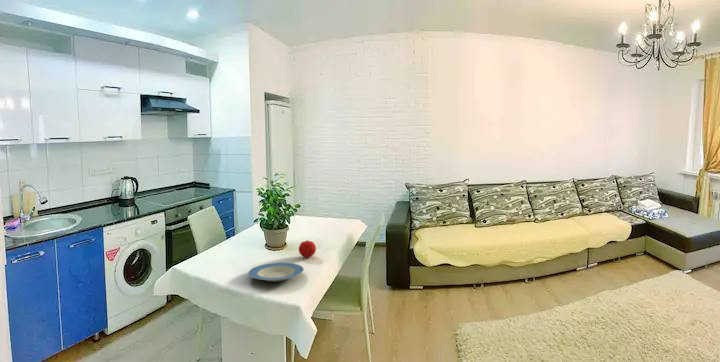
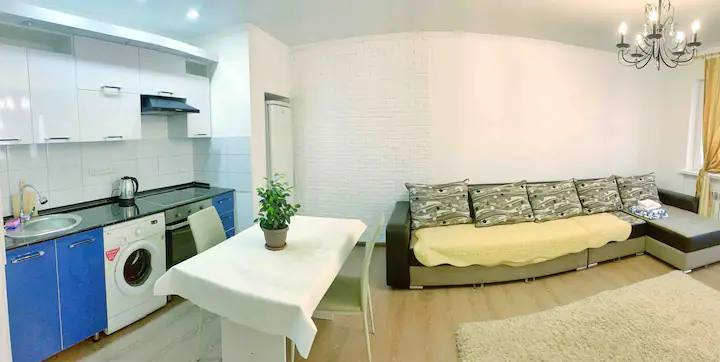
- fruit [298,239,317,259]
- plate [247,262,305,282]
